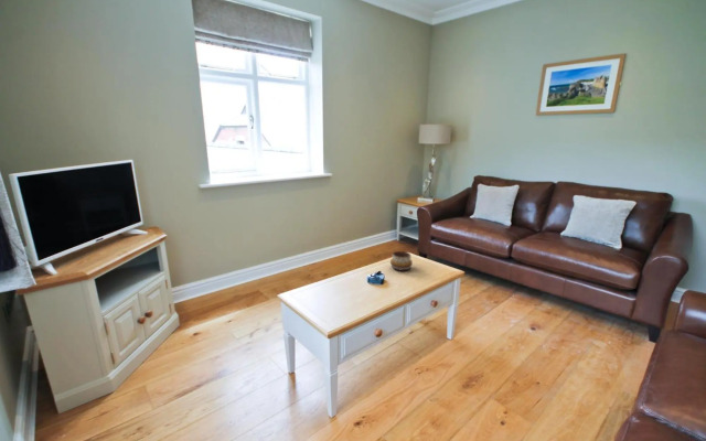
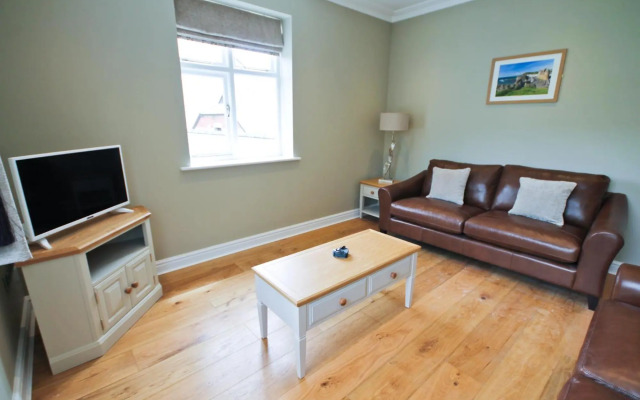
- decorative bowl [389,250,414,272]
